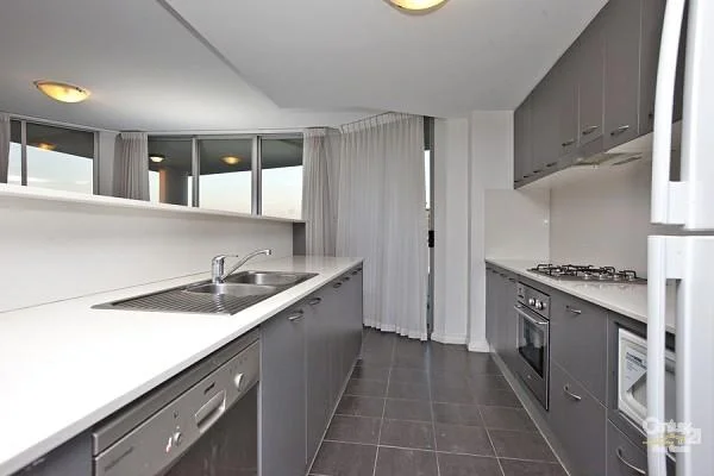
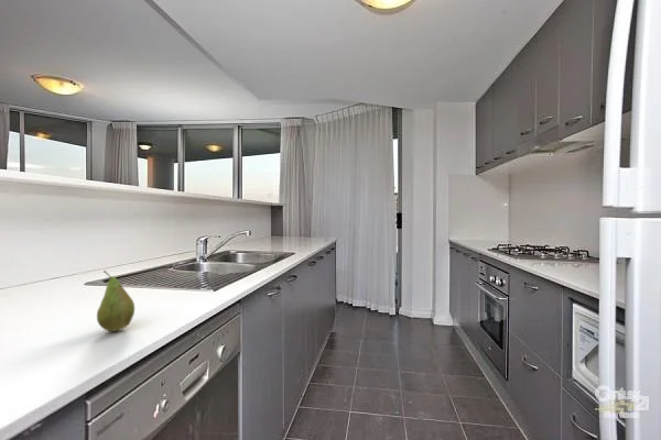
+ fruit [96,270,136,332]
